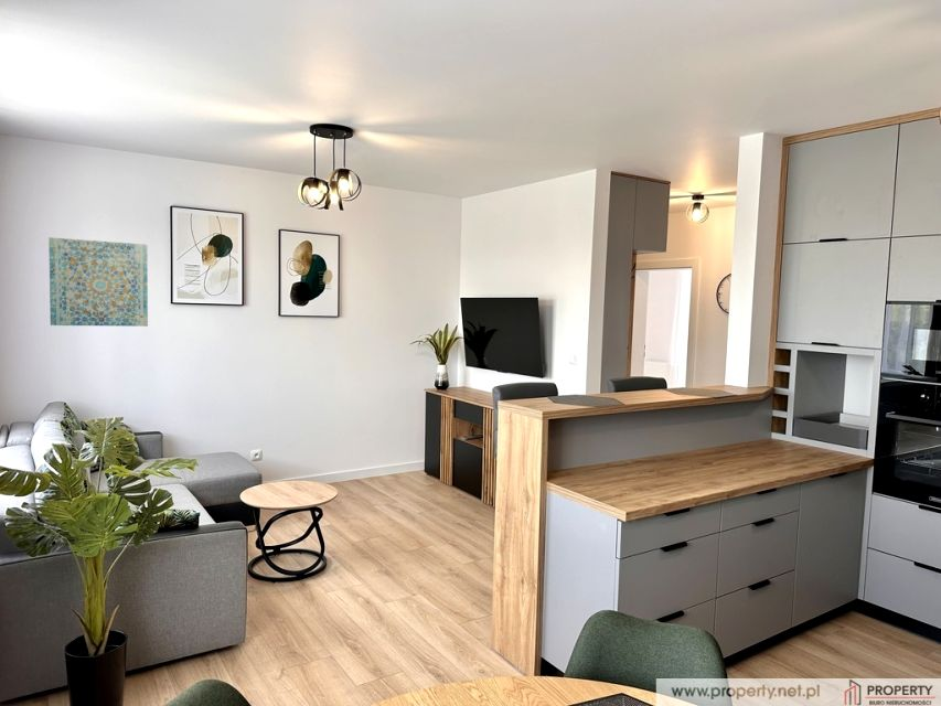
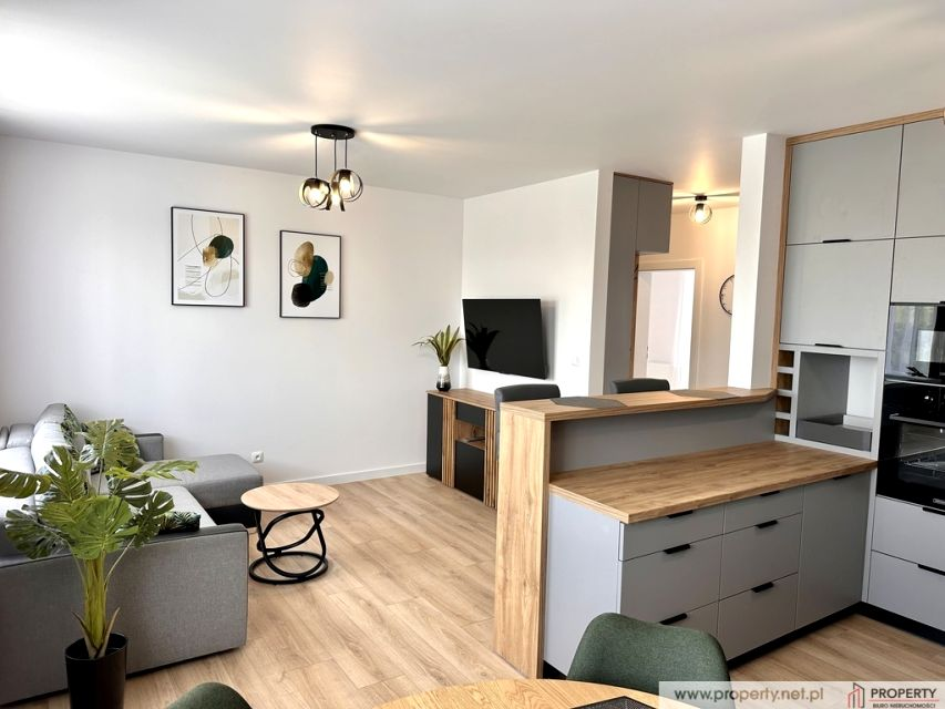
- wall art [47,236,149,328]
